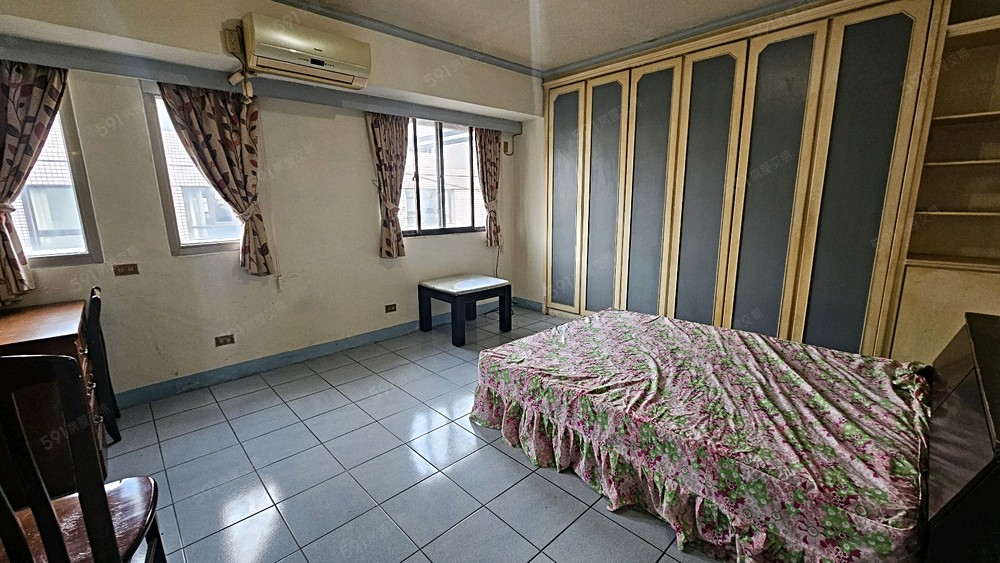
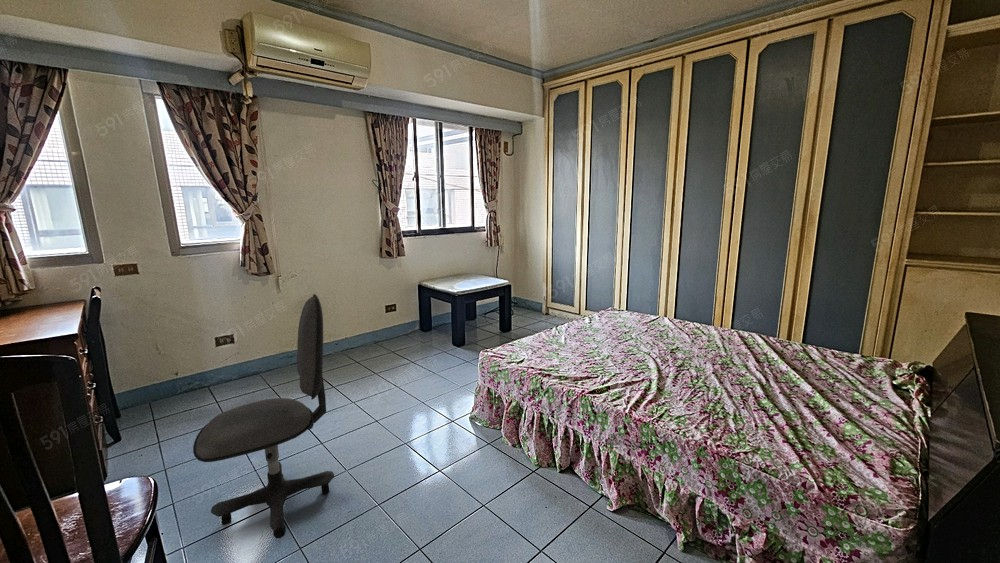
+ office chair [192,293,335,539]
